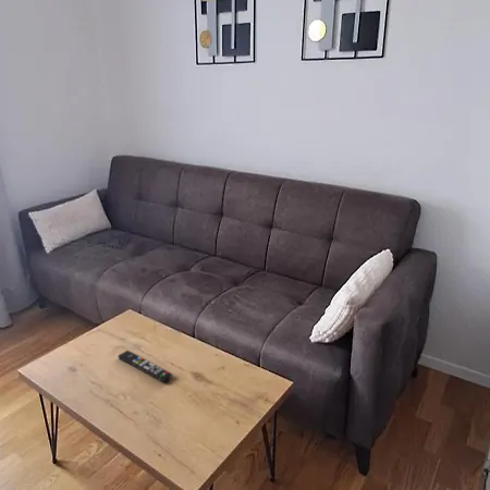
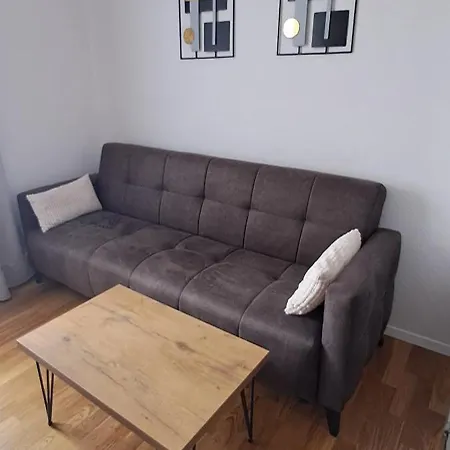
- remote control [117,350,173,383]
